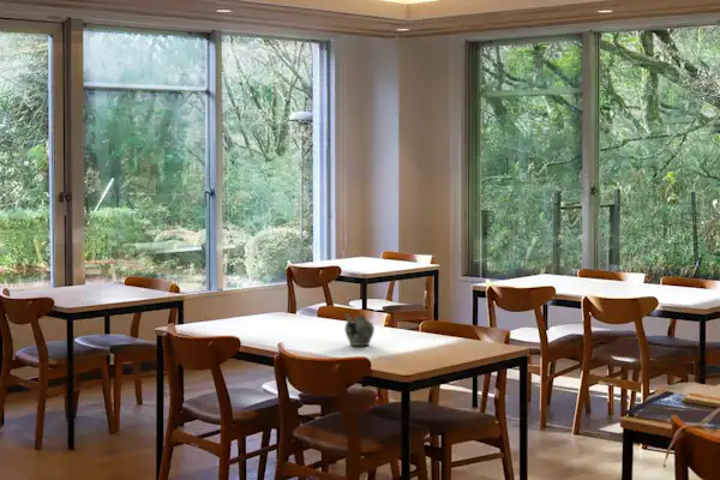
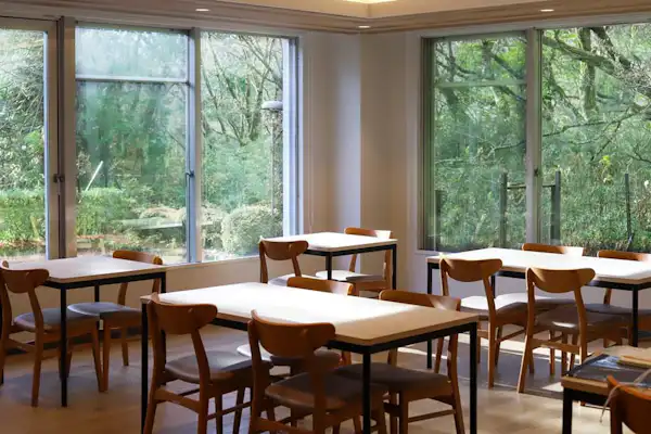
- teapot [343,312,376,347]
